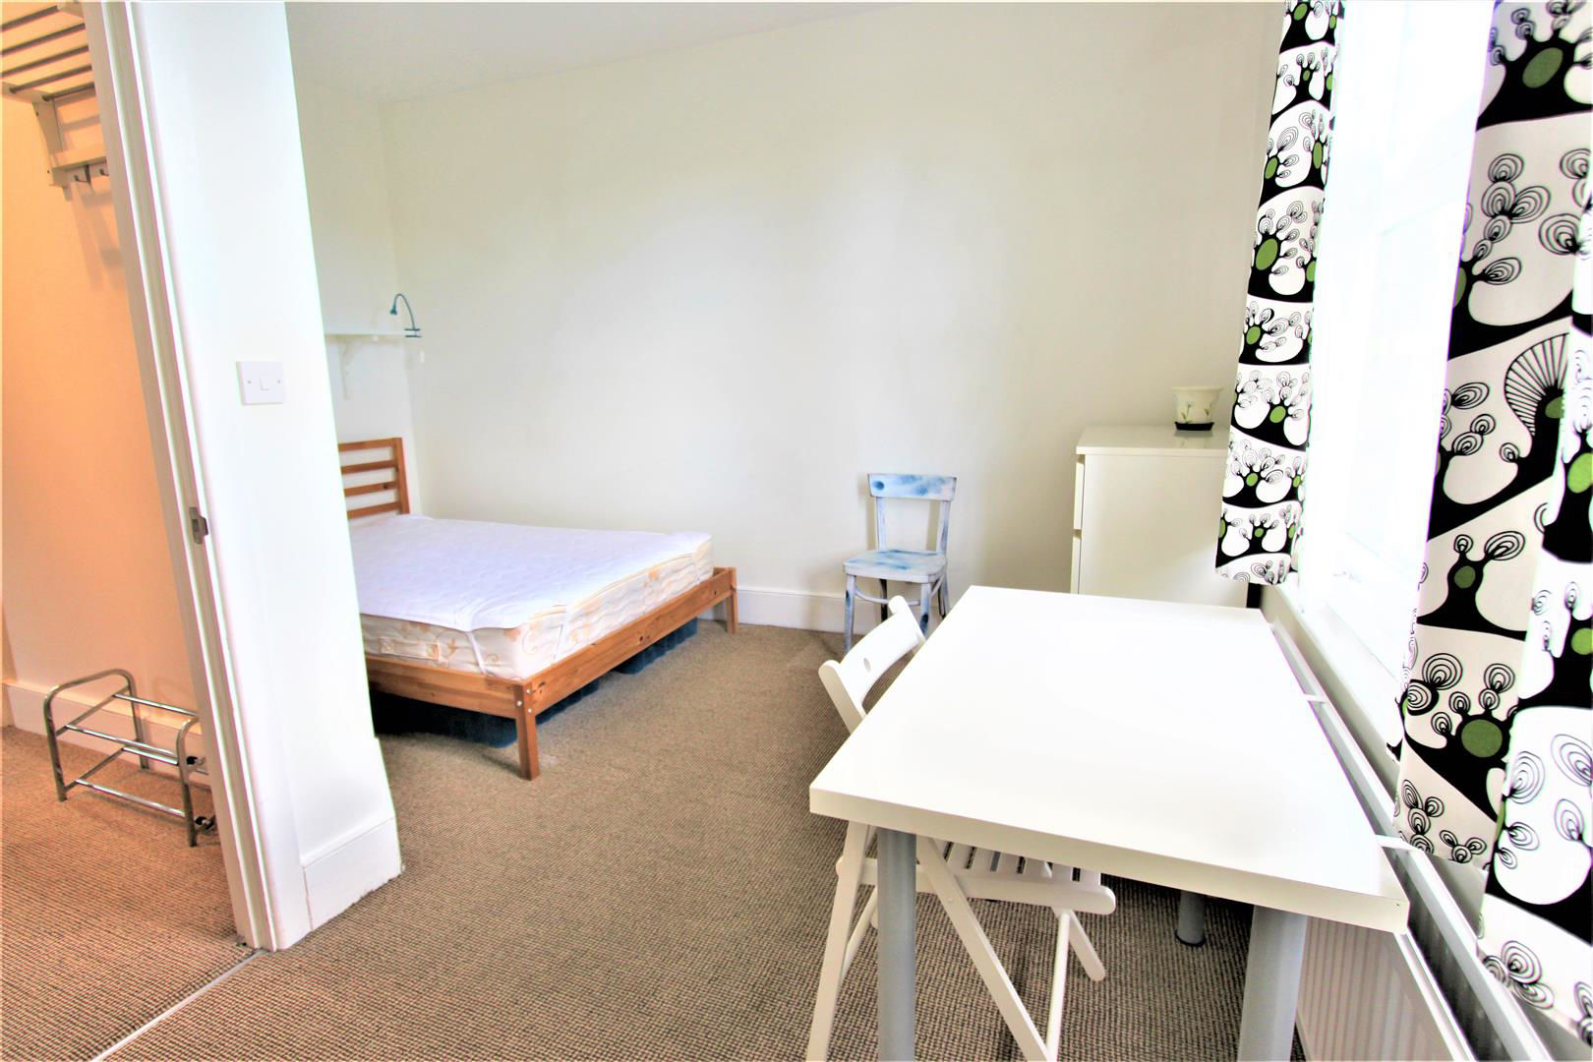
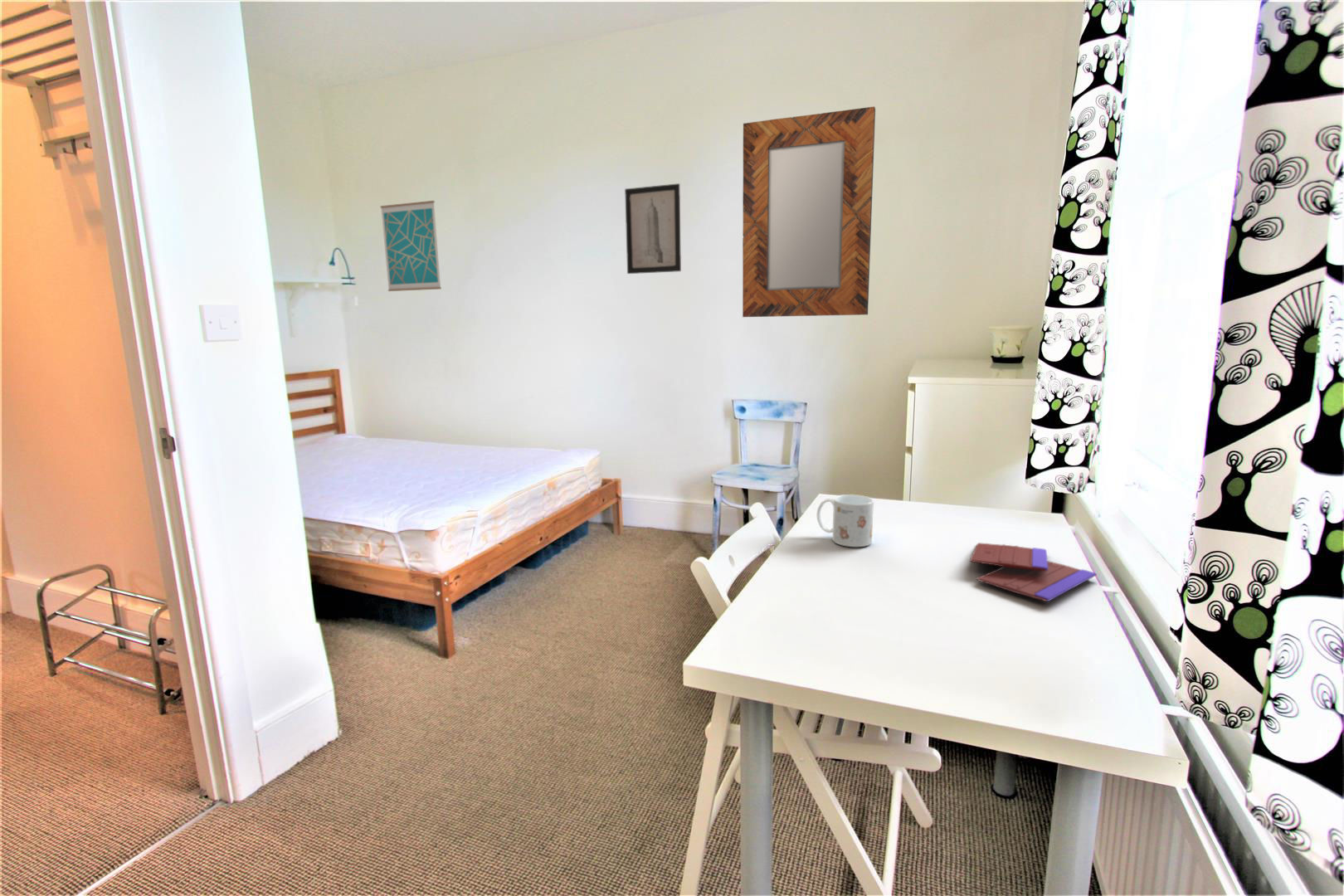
+ book [969,543,1098,602]
+ wall art [624,183,682,275]
+ mug [816,494,874,548]
+ home mirror [742,106,876,318]
+ wall art [379,200,442,292]
